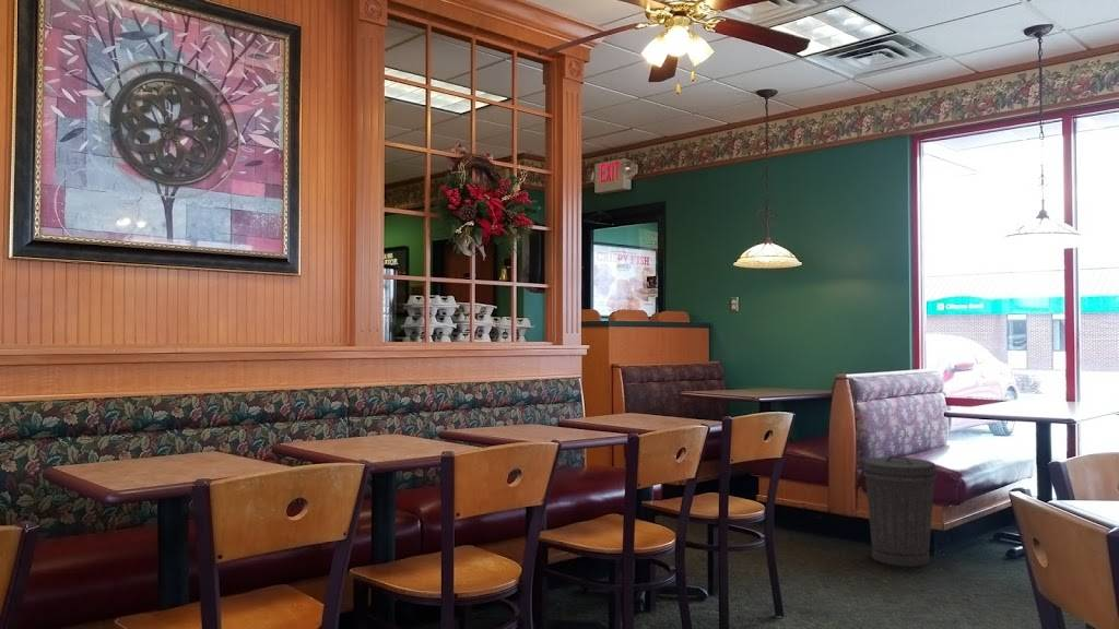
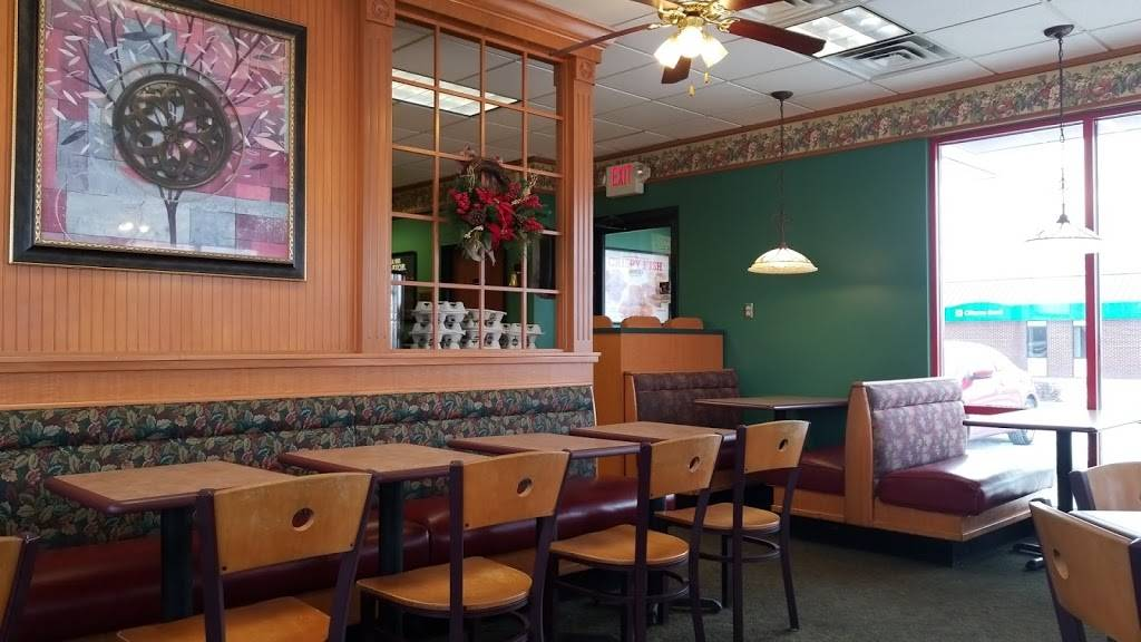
- trash can [862,455,938,568]
